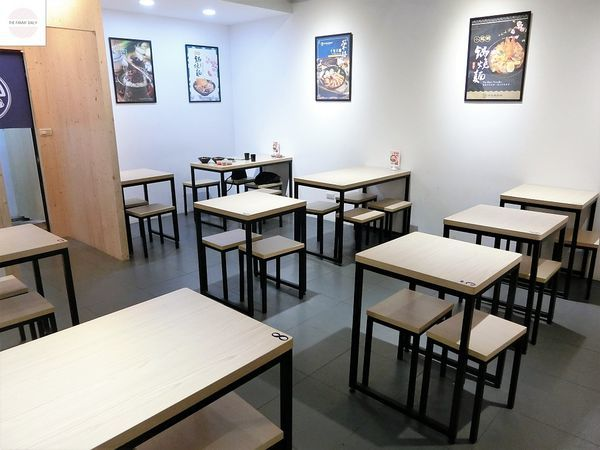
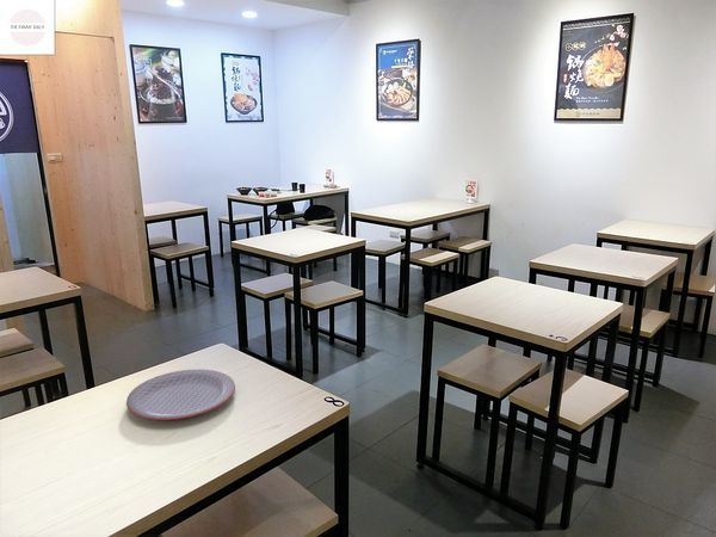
+ plate [125,369,236,421]
